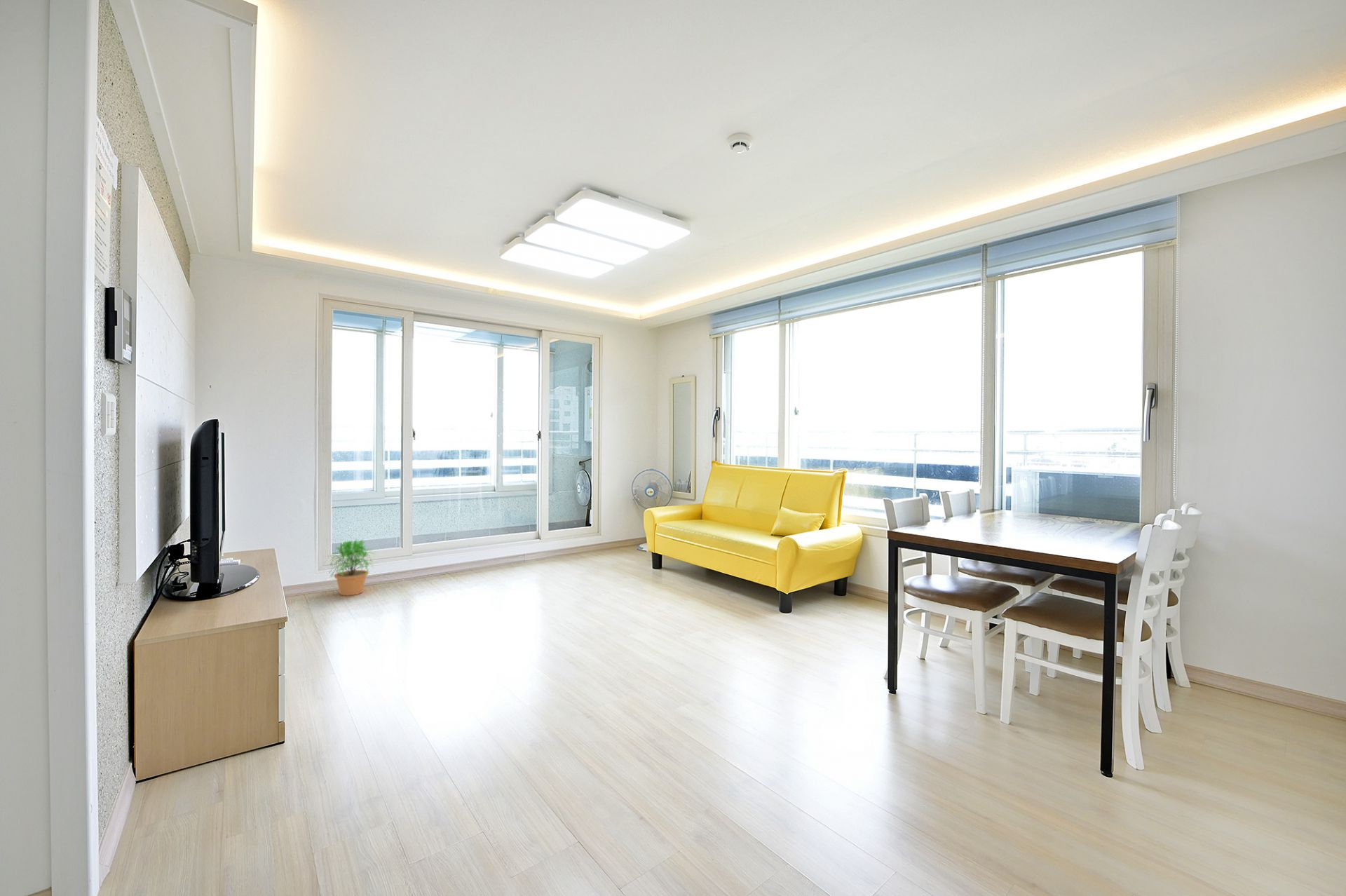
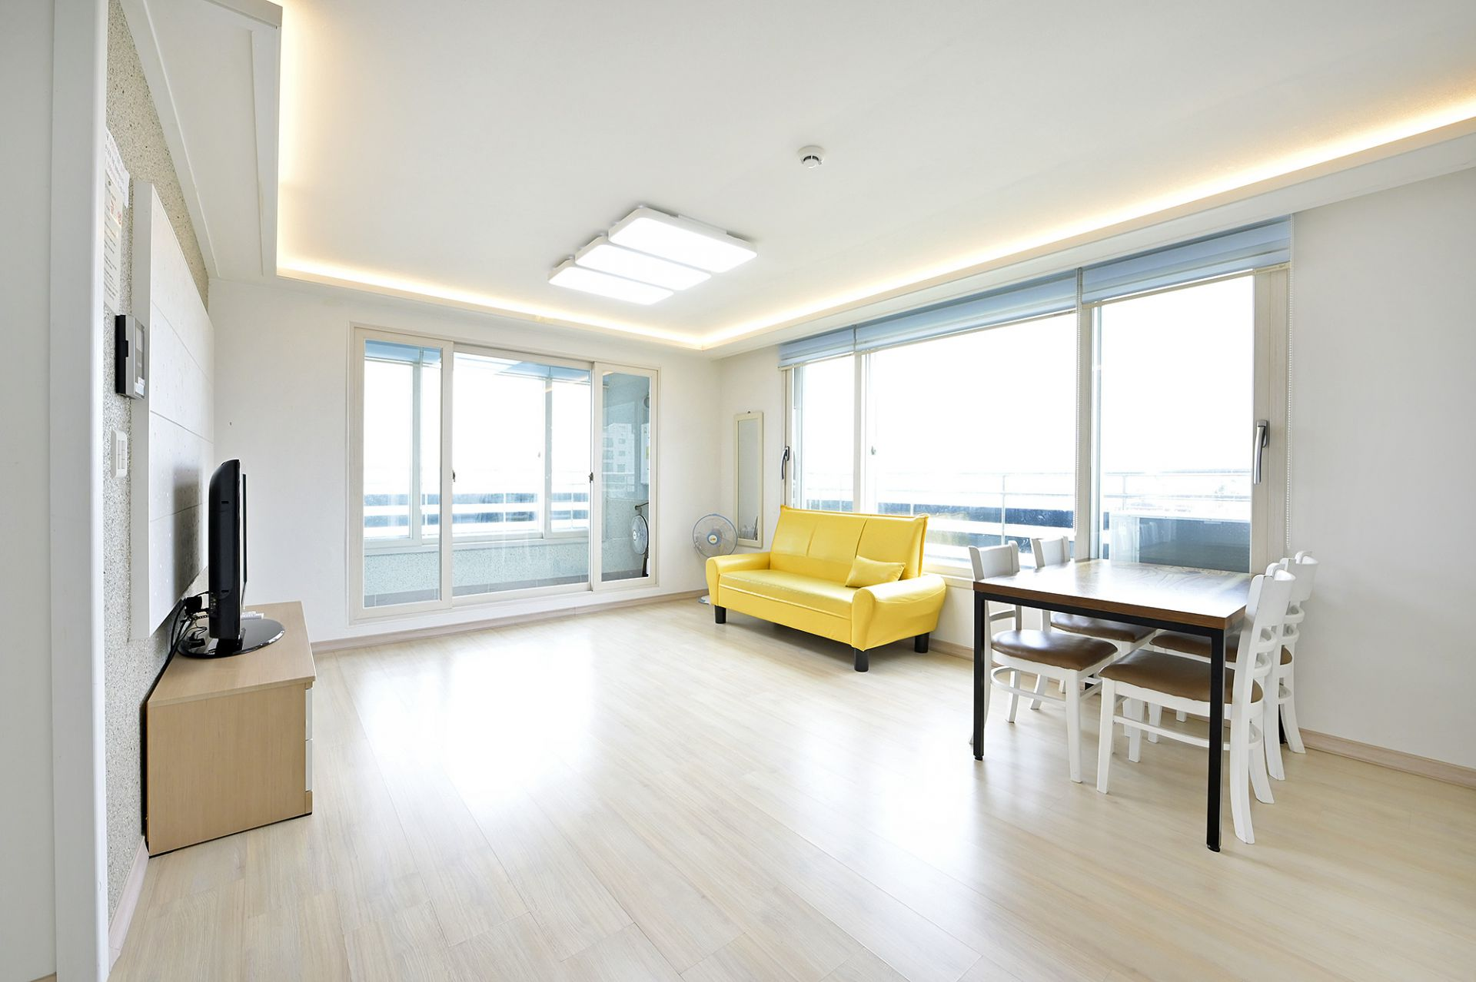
- potted plant [327,538,375,597]
